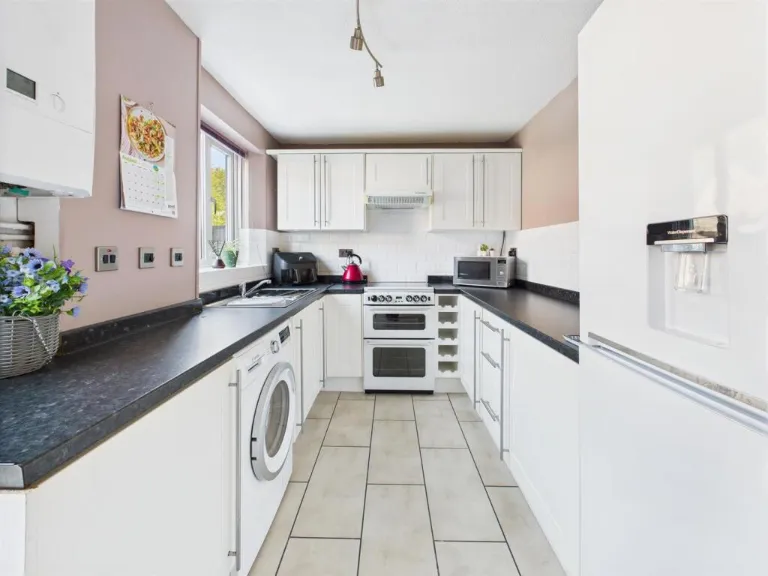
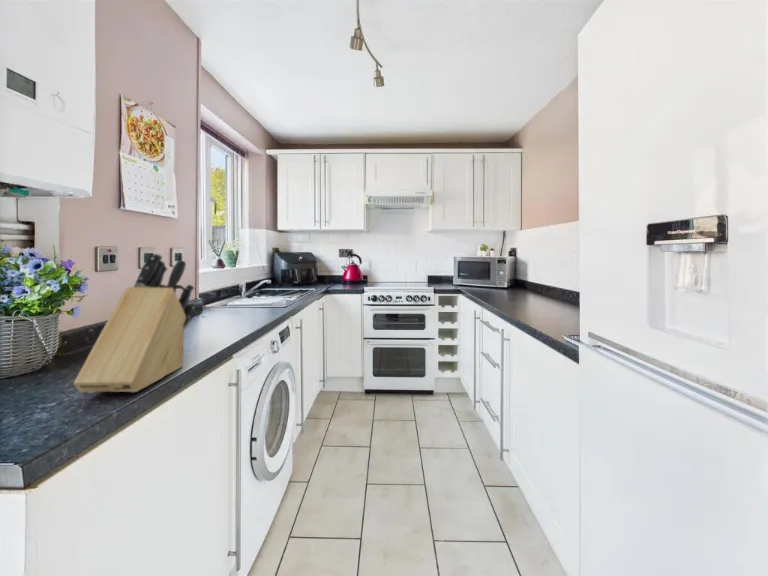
+ knife block [72,252,195,394]
